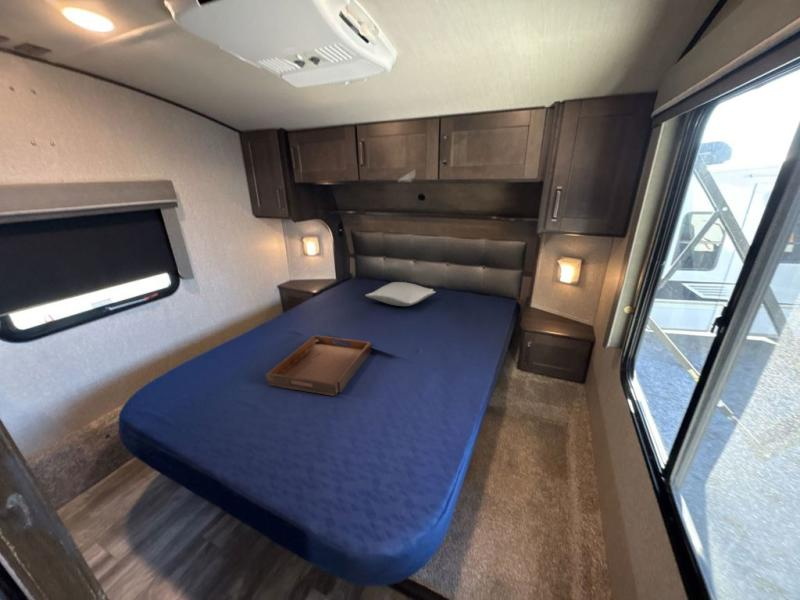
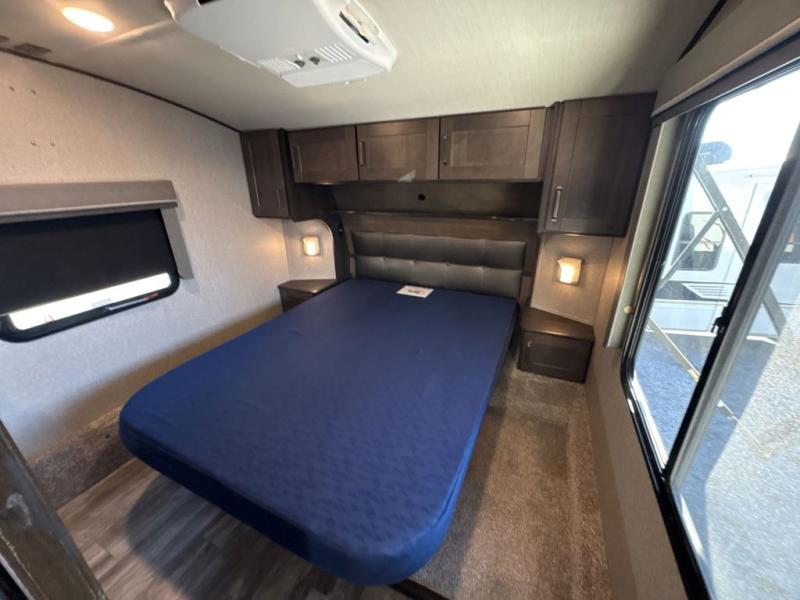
- pillow [364,281,436,307]
- serving tray [265,334,373,397]
